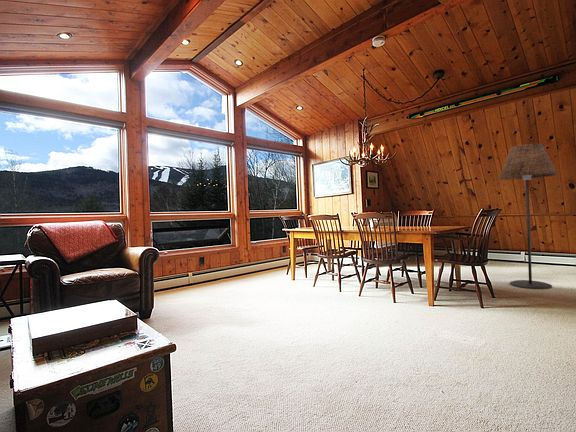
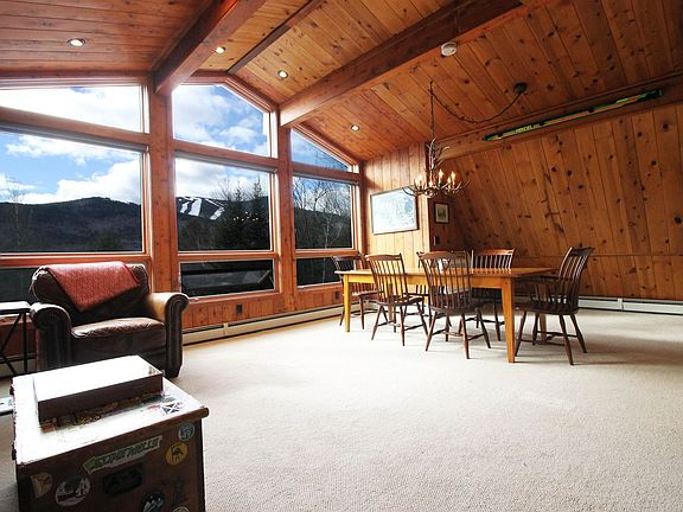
- floor lamp [498,143,558,290]
